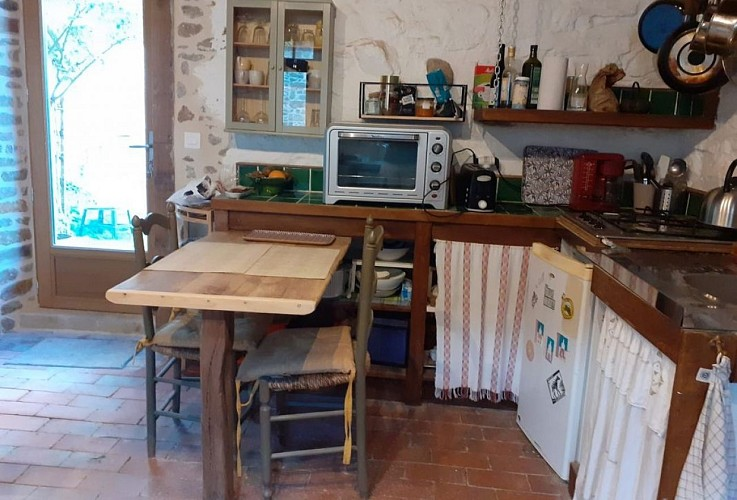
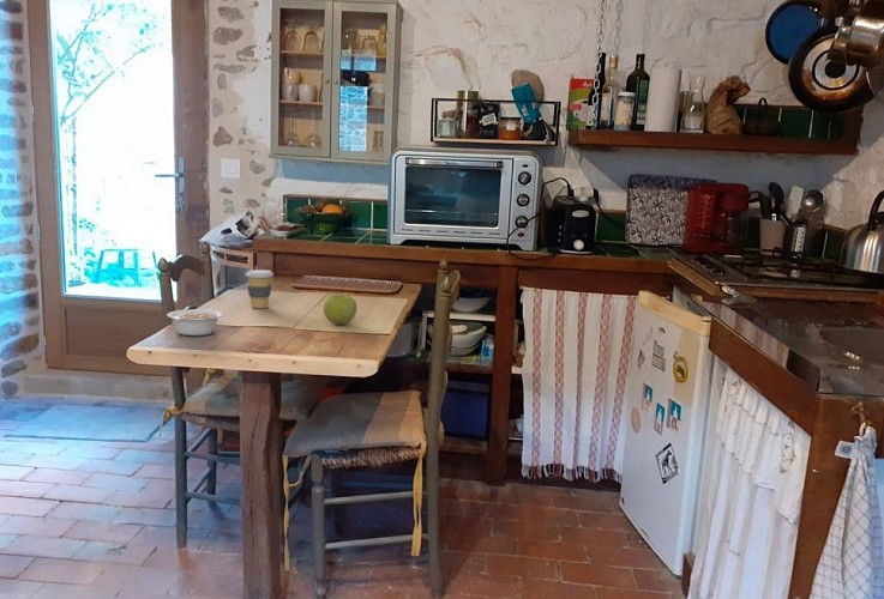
+ apple [323,294,359,326]
+ legume [166,308,223,337]
+ coffee cup [245,268,275,309]
